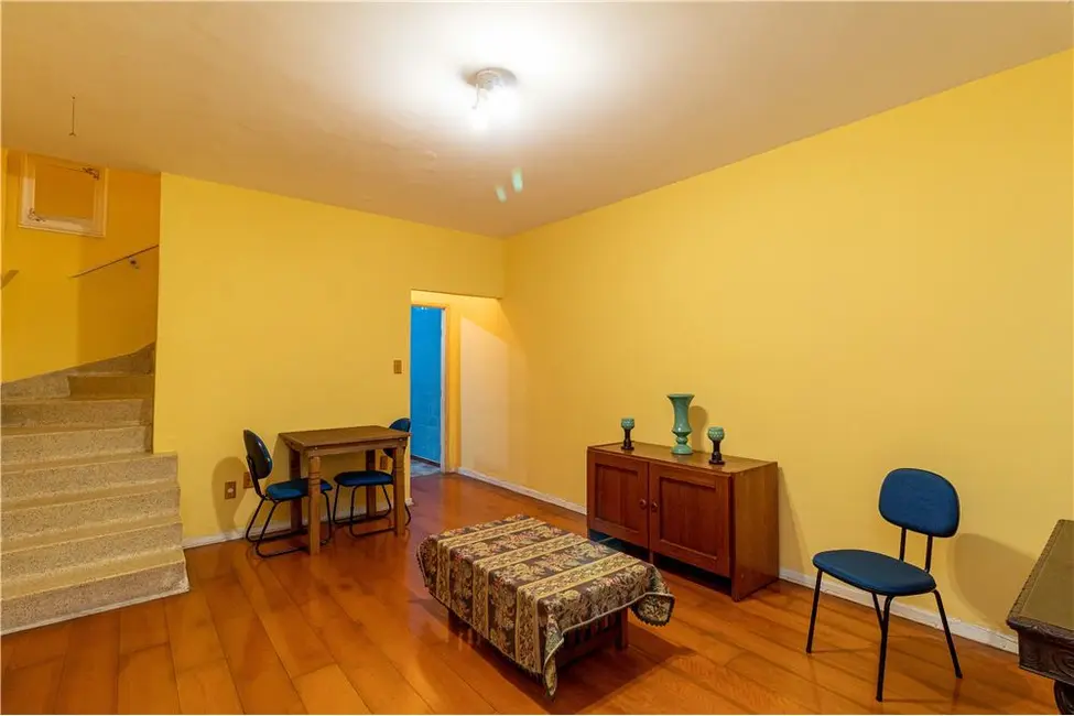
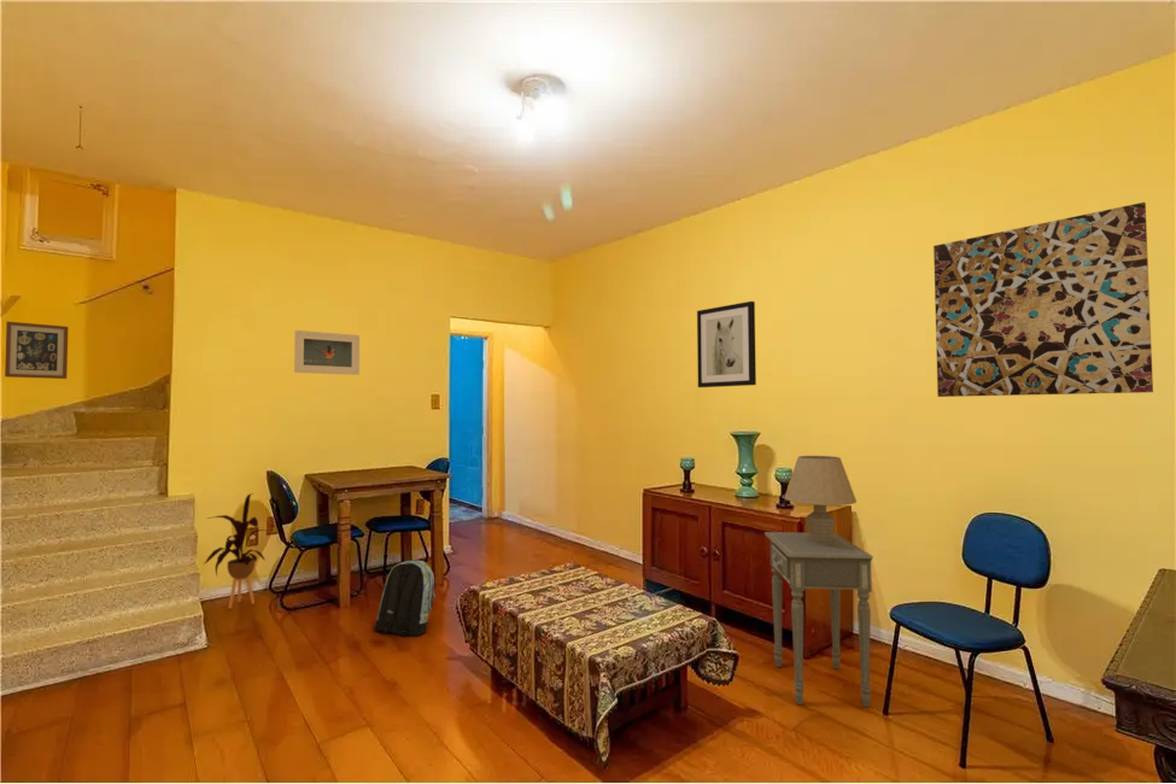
+ house plant [203,492,267,610]
+ table lamp [783,455,858,545]
+ side table [763,531,874,708]
+ wall art [696,300,757,388]
+ wall art [4,321,69,380]
+ wall art [932,201,1154,398]
+ backpack [373,560,437,637]
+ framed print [293,329,361,376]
